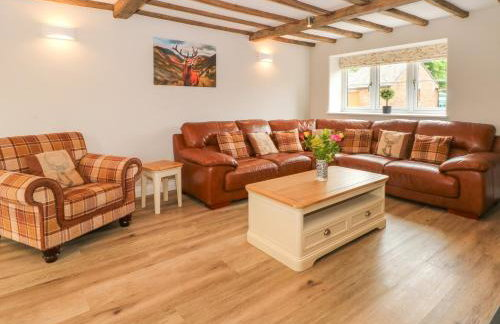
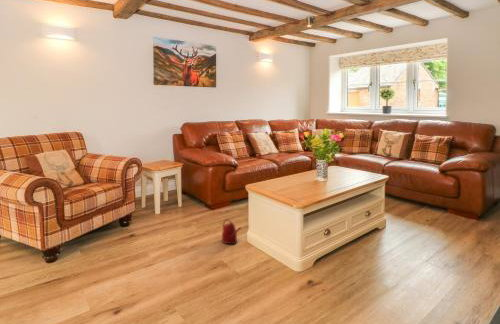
+ watering can [221,218,243,245]
